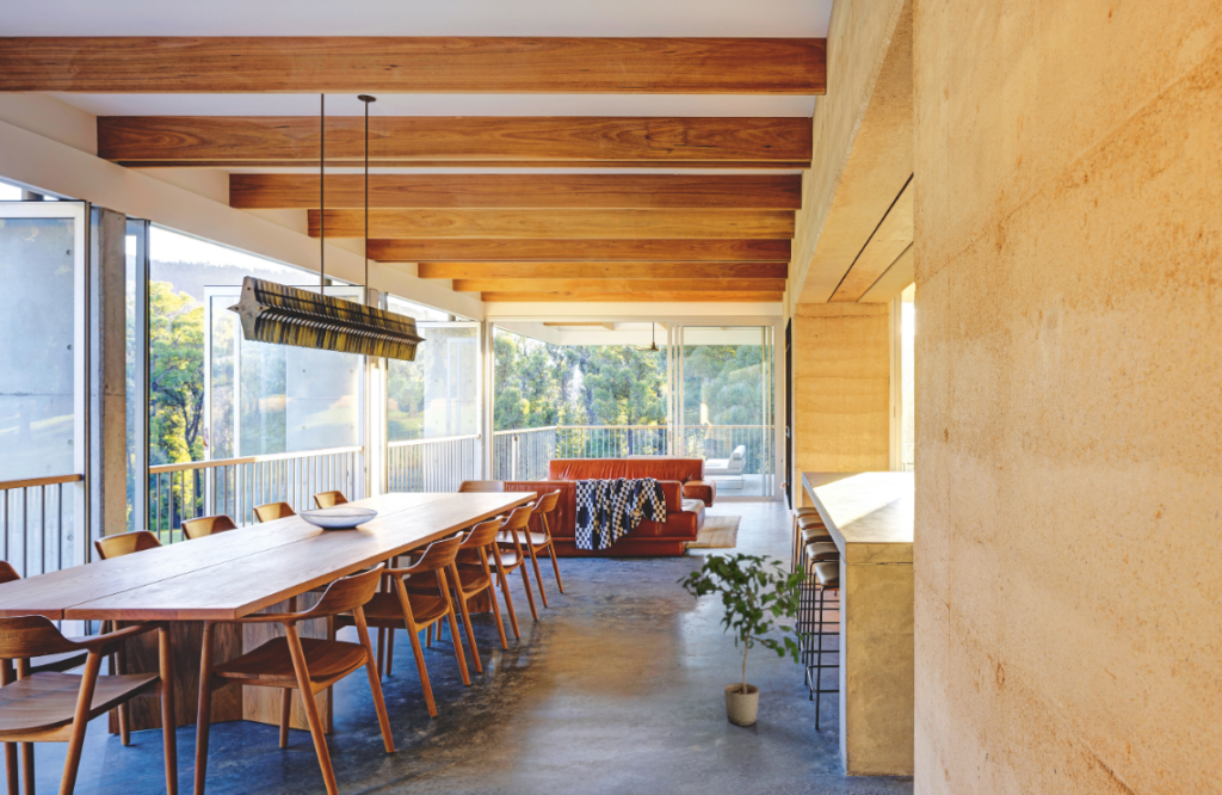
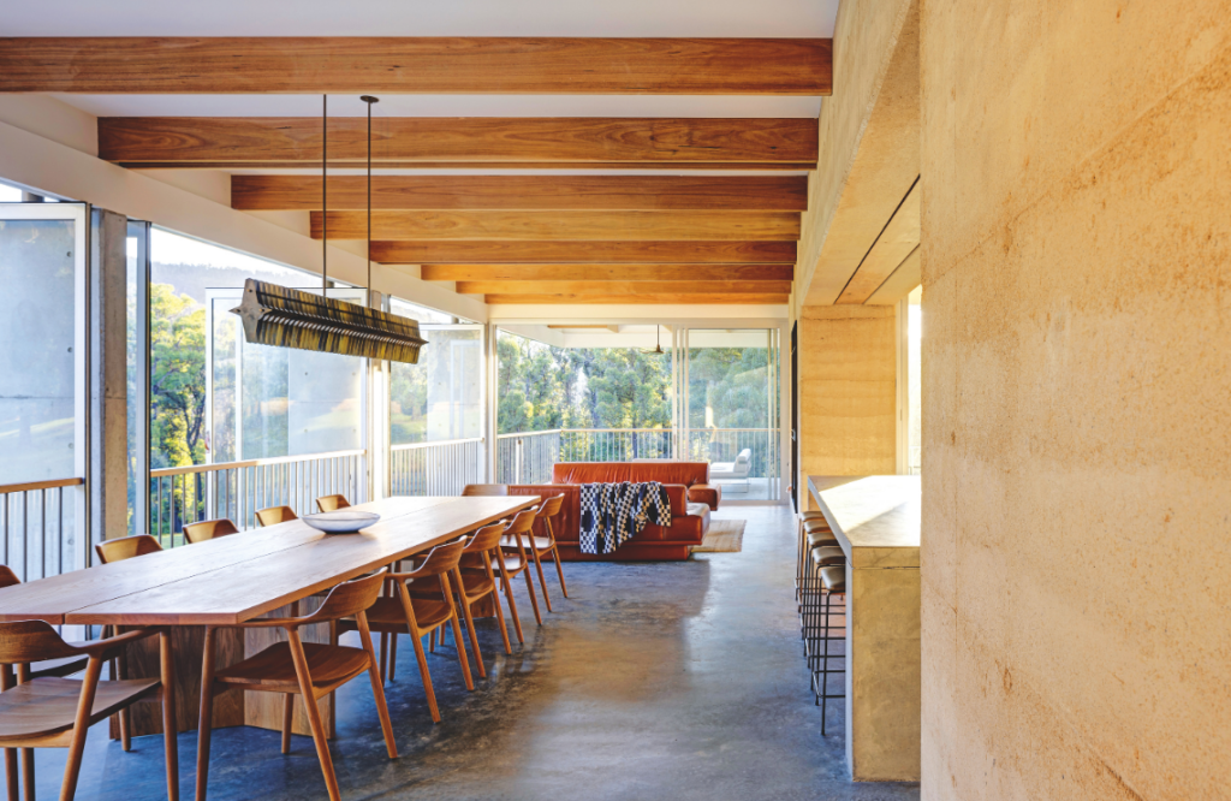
- potted plant [674,551,816,727]
